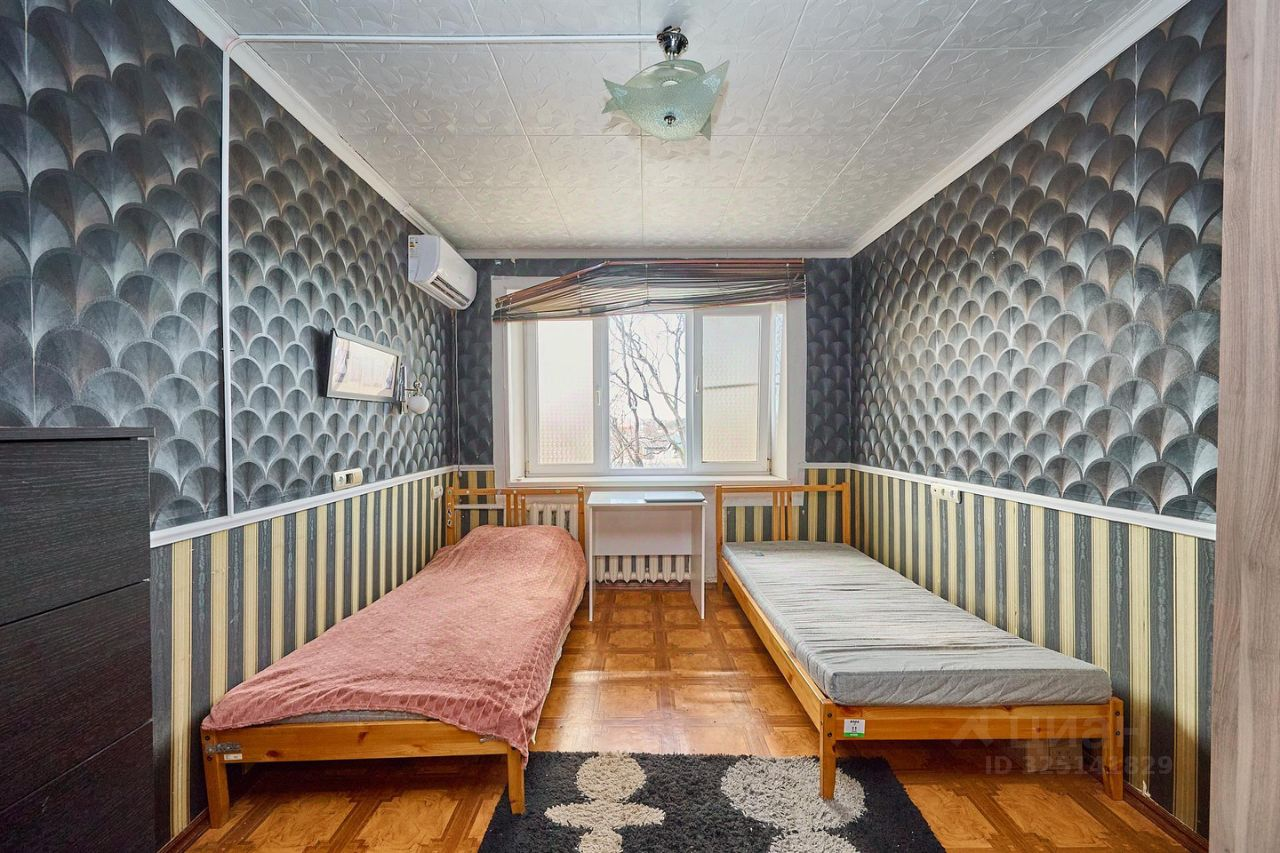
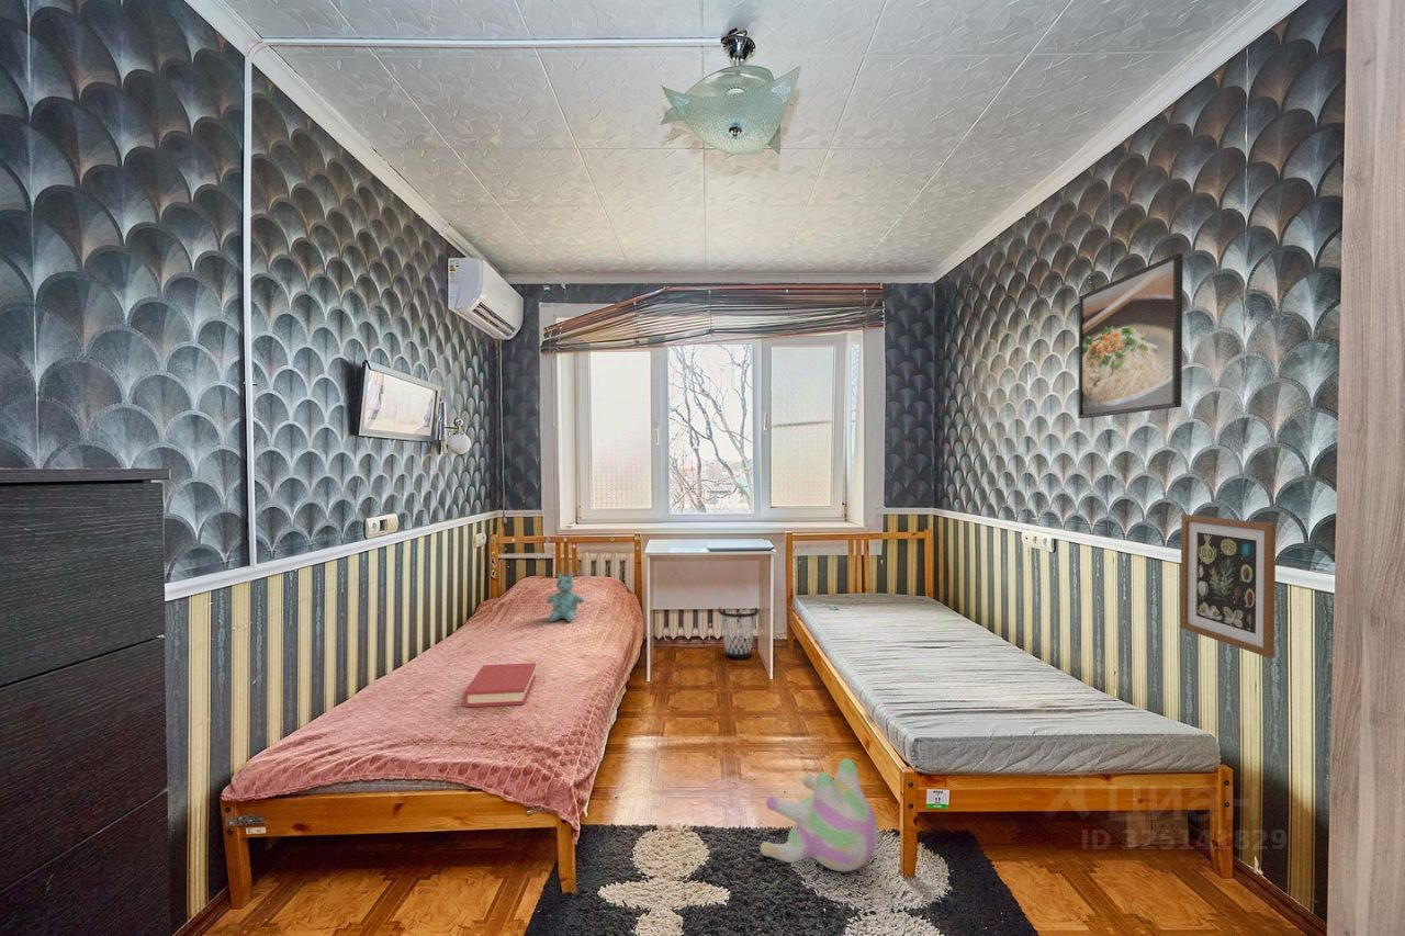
+ plush toy [760,757,879,872]
+ wall art [1180,514,1277,659]
+ wastebasket [717,607,760,659]
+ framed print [1077,252,1184,419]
+ stuffed bear [546,572,585,622]
+ hardback book [463,662,537,708]
